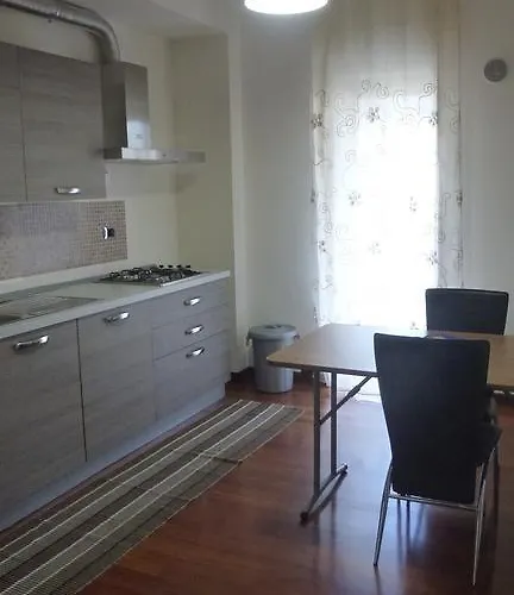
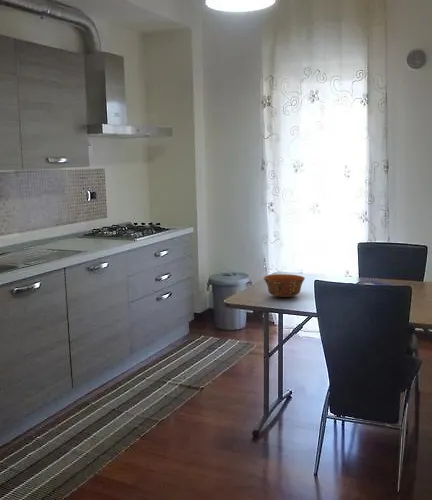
+ bowl [263,273,306,298]
